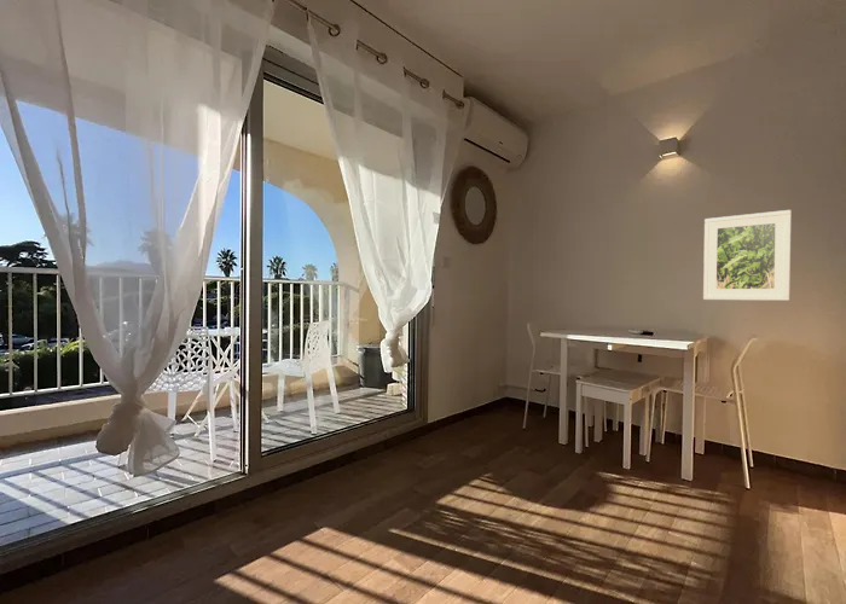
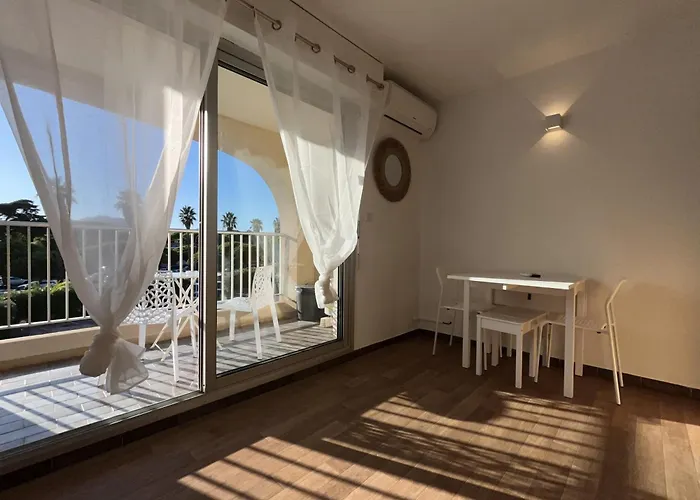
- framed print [702,209,793,302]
